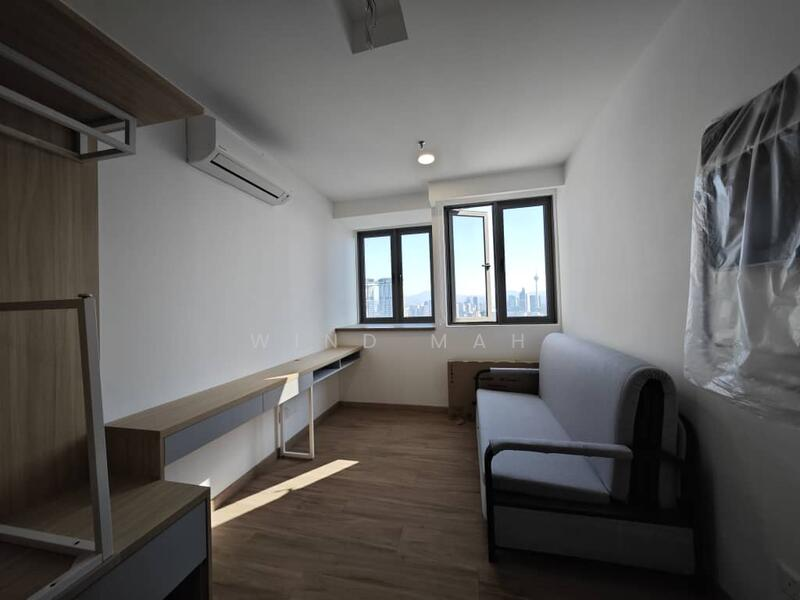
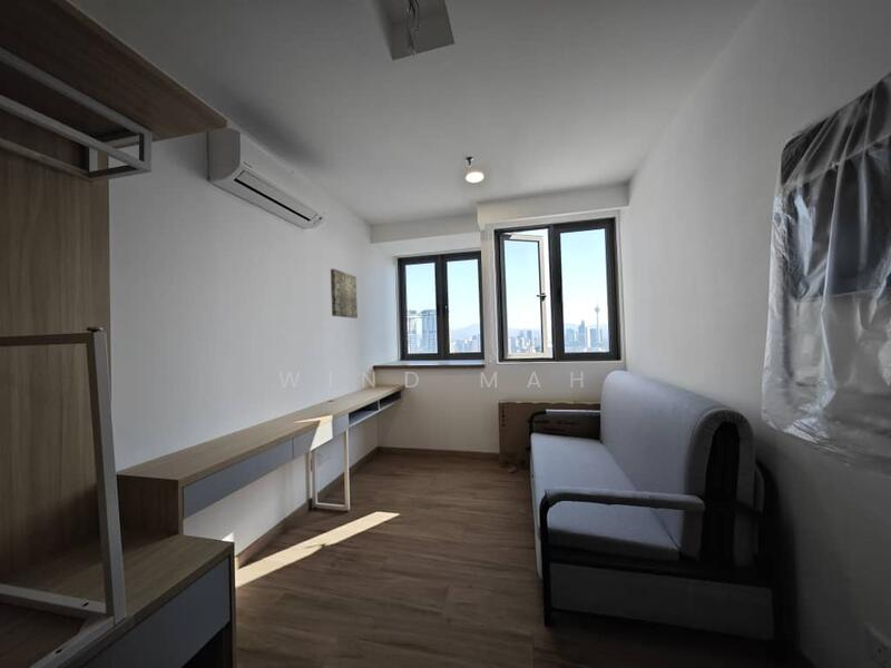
+ wall art [330,268,359,320]
